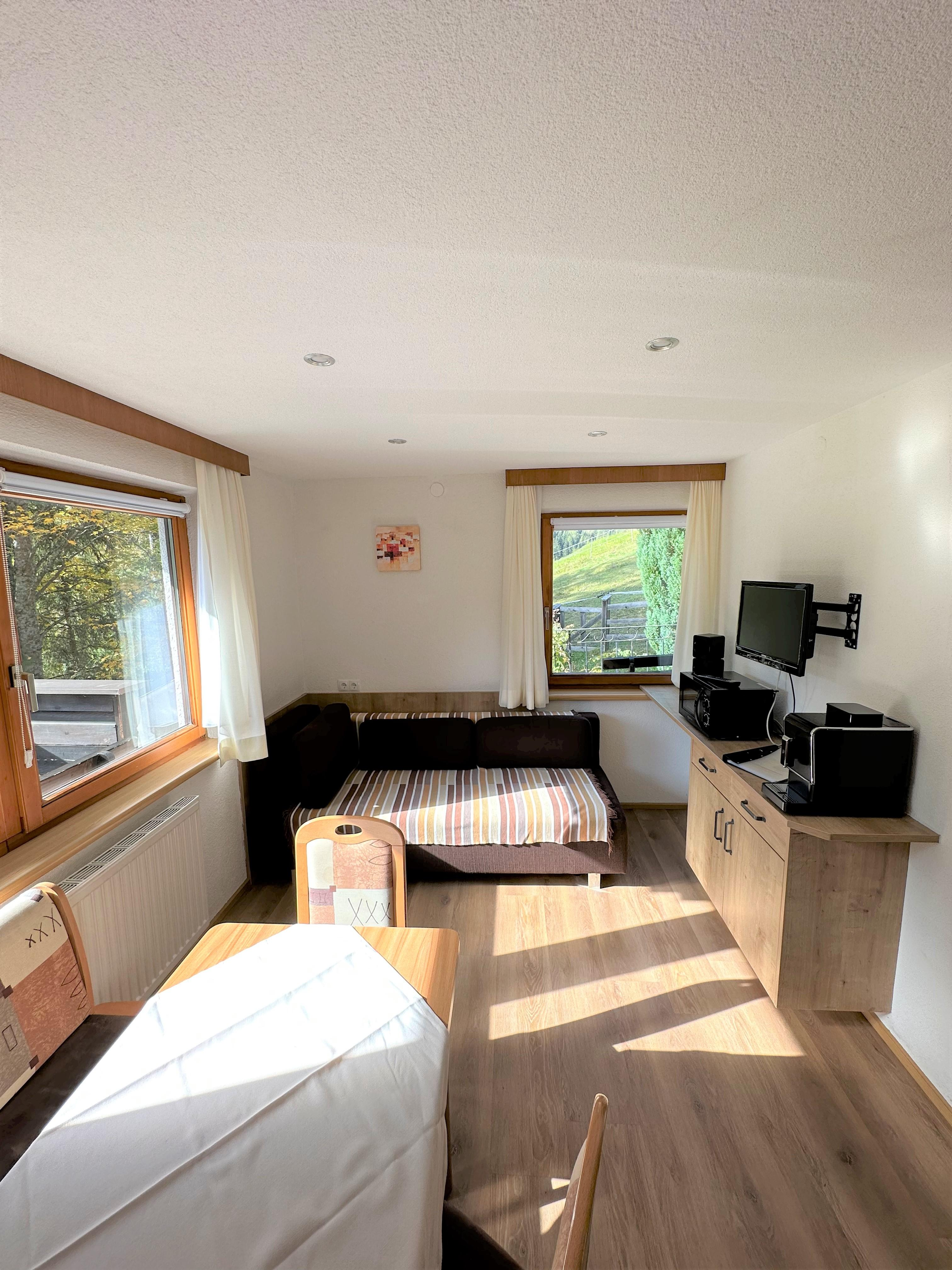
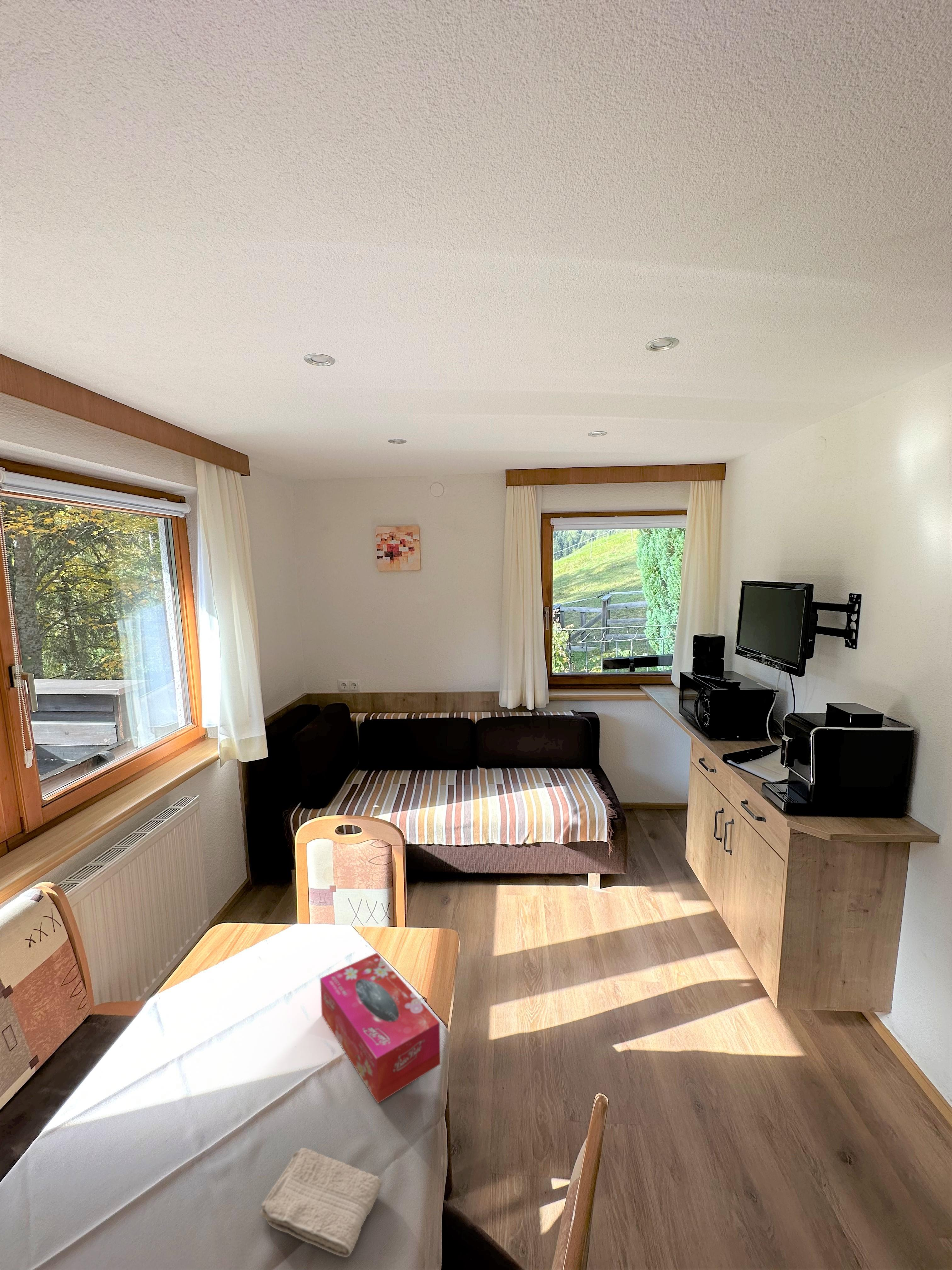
+ washcloth [260,1147,383,1257]
+ tissue box [320,952,441,1104]
